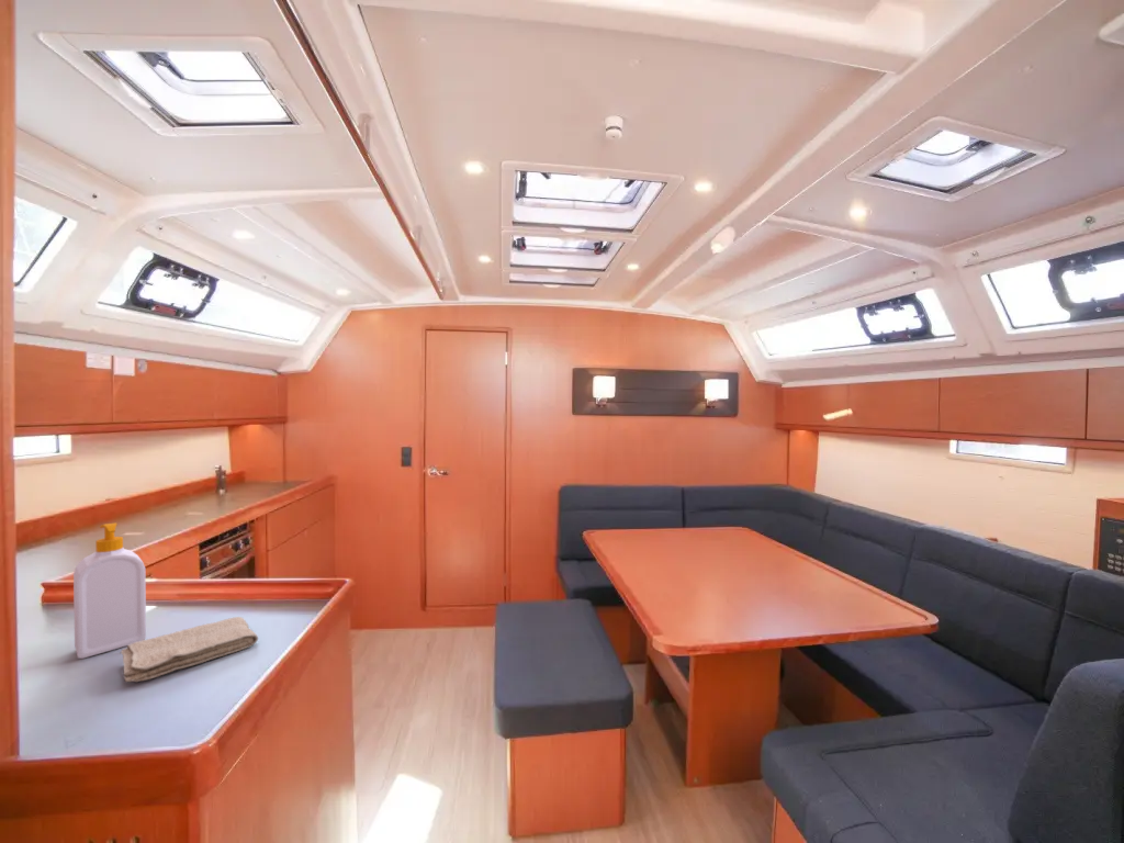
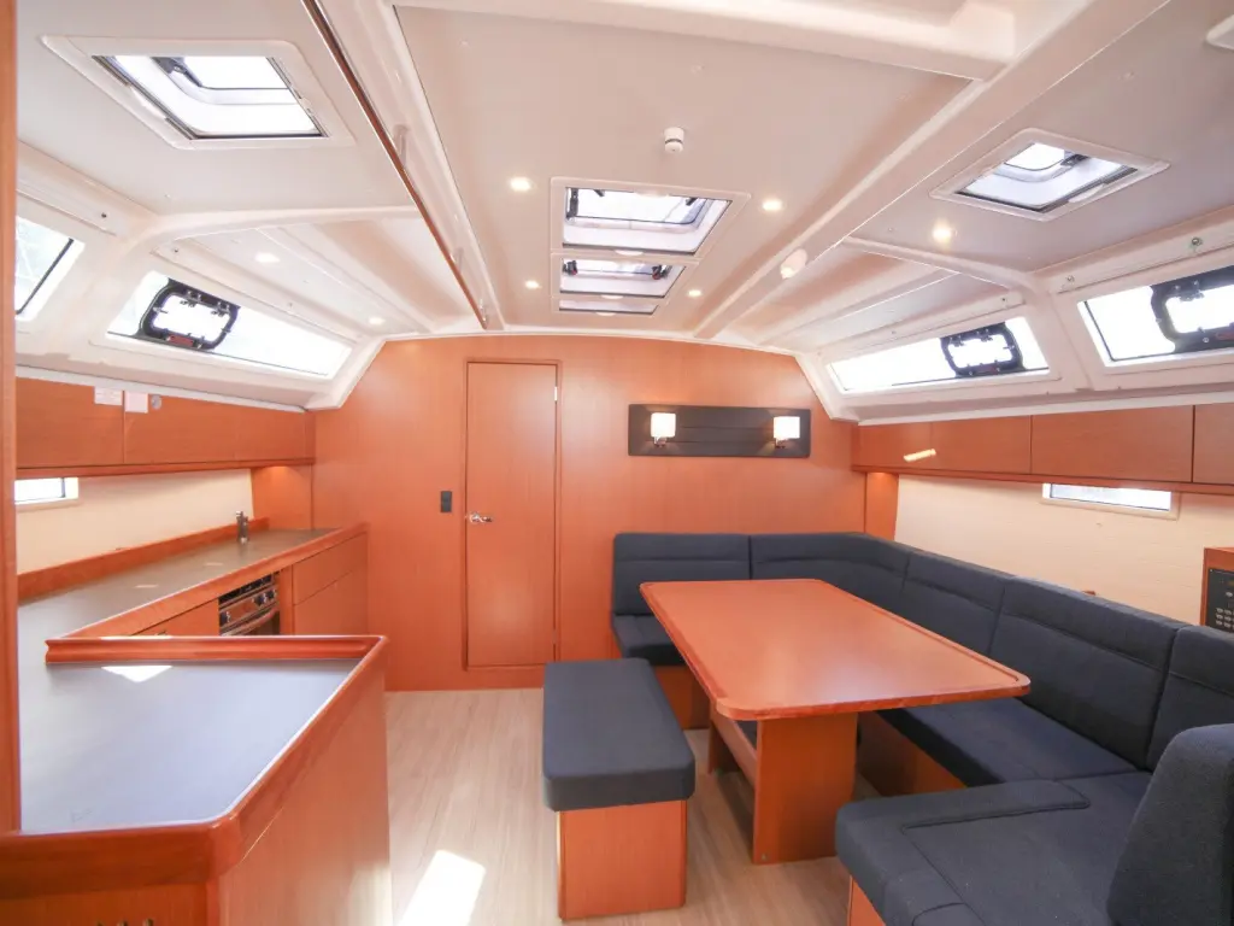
- washcloth [120,616,259,683]
- soap bottle [72,521,147,660]
